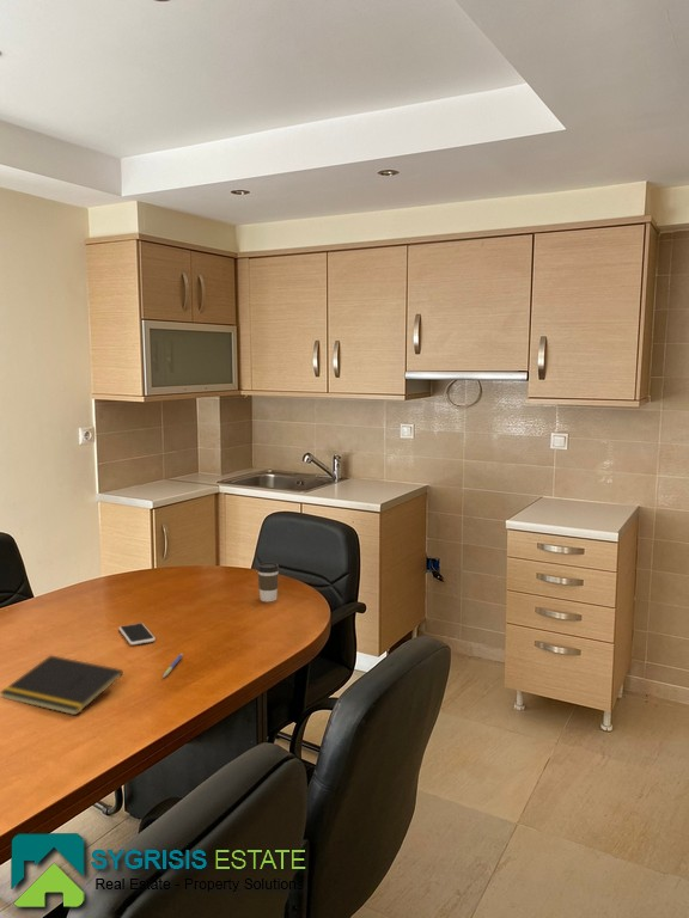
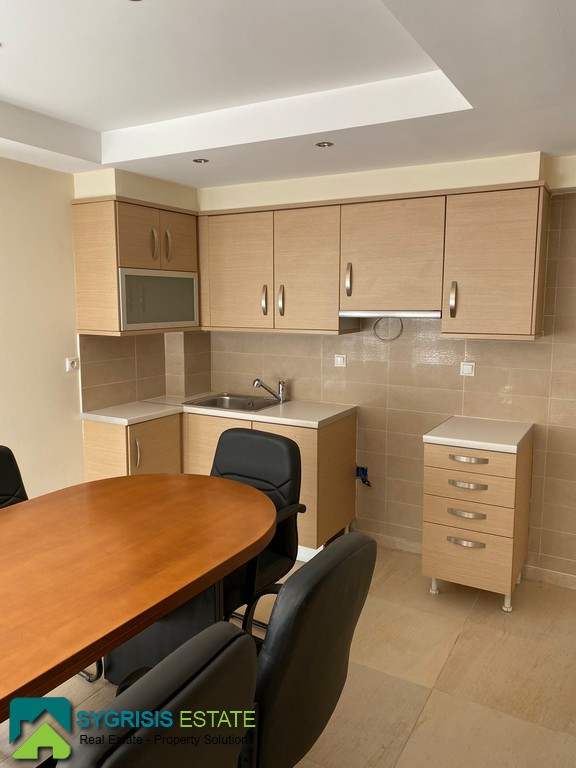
- smartphone [118,622,157,645]
- coffee cup [256,562,280,602]
- pen [161,653,184,679]
- notepad [0,654,124,716]
